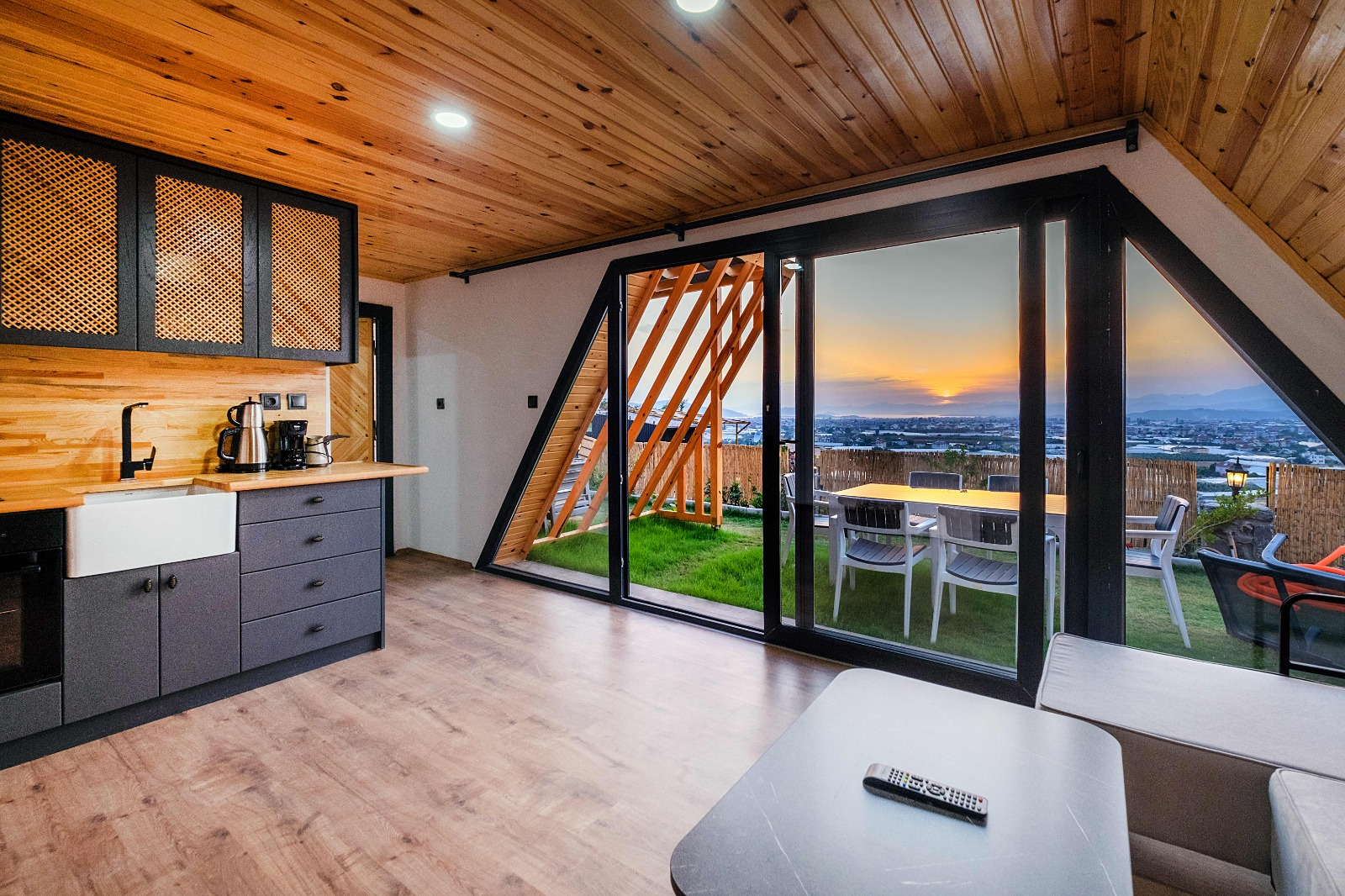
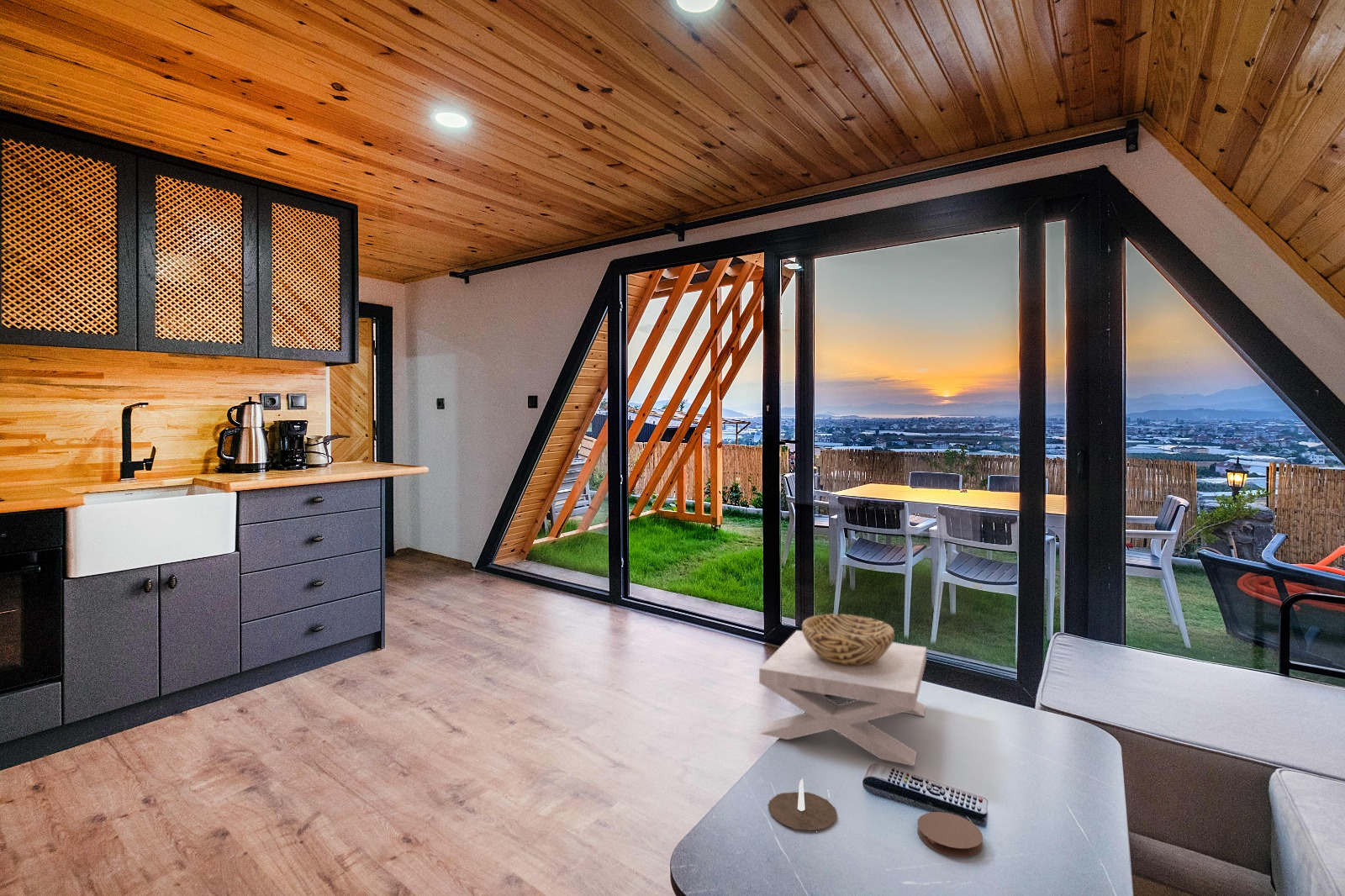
+ candle [767,778,838,831]
+ decorative bowl [758,614,927,767]
+ coaster [916,811,984,857]
